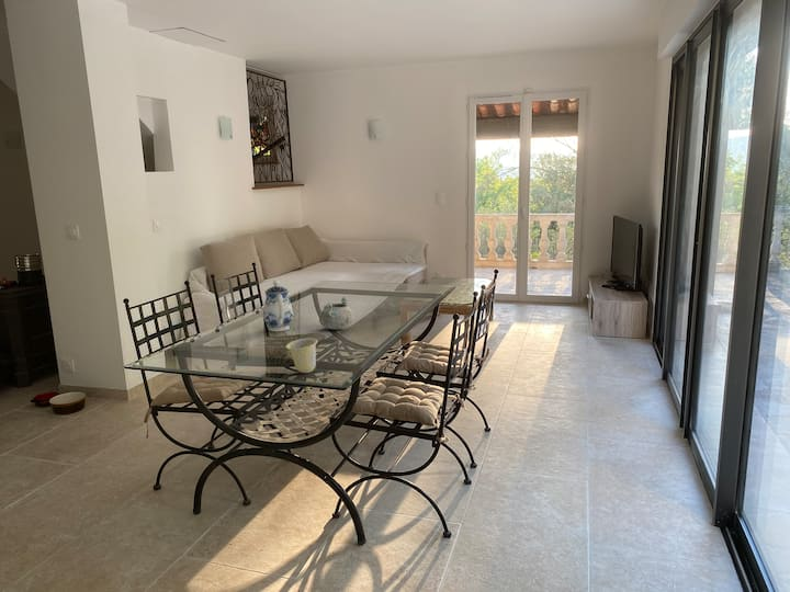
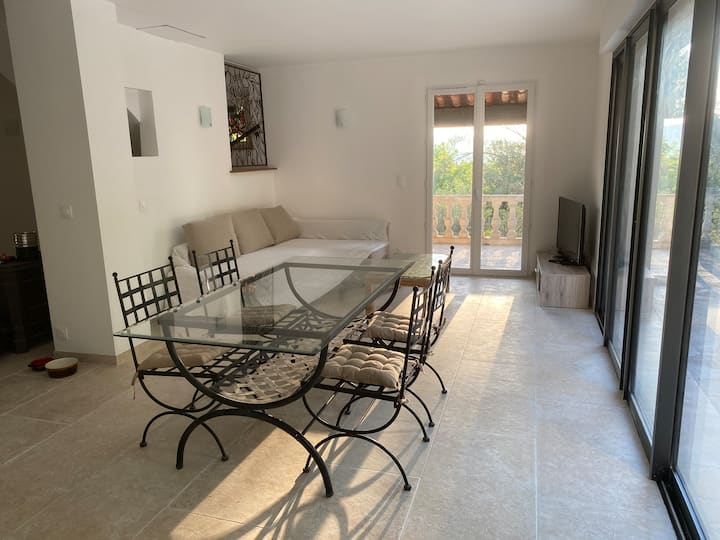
- cup [285,337,318,374]
- teapot [262,280,294,332]
- decorative bowl [318,296,354,331]
